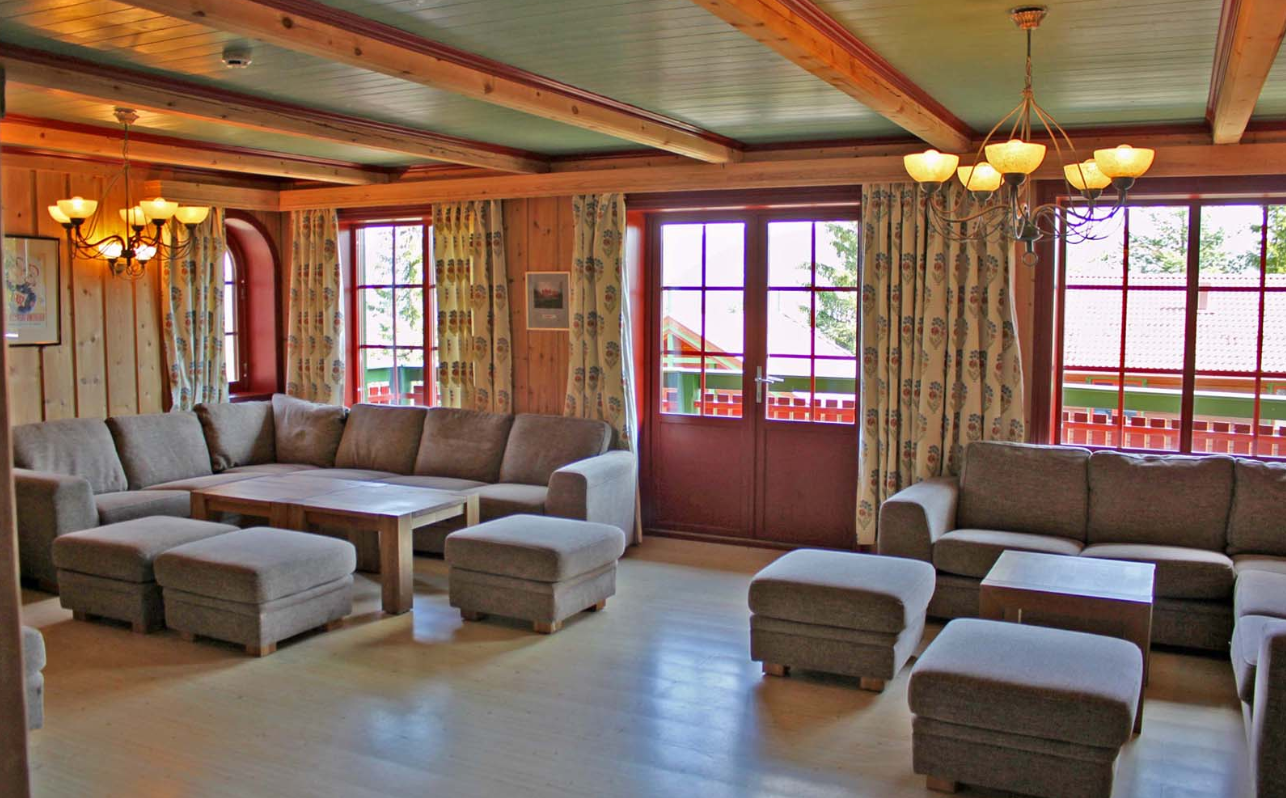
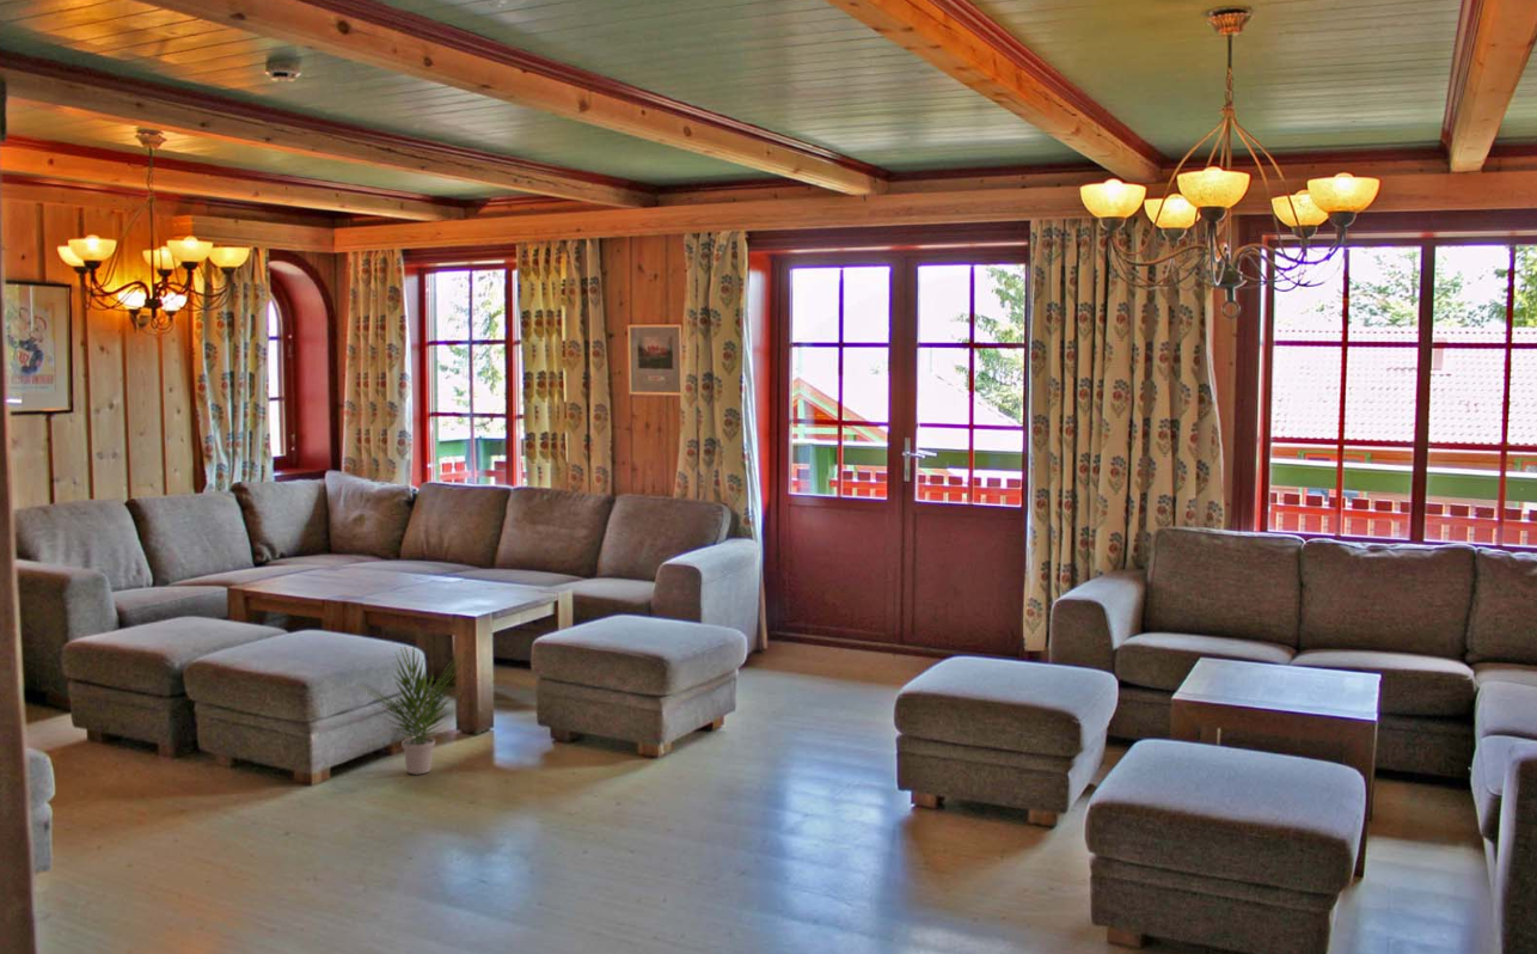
+ potted plant [355,644,470,776]
